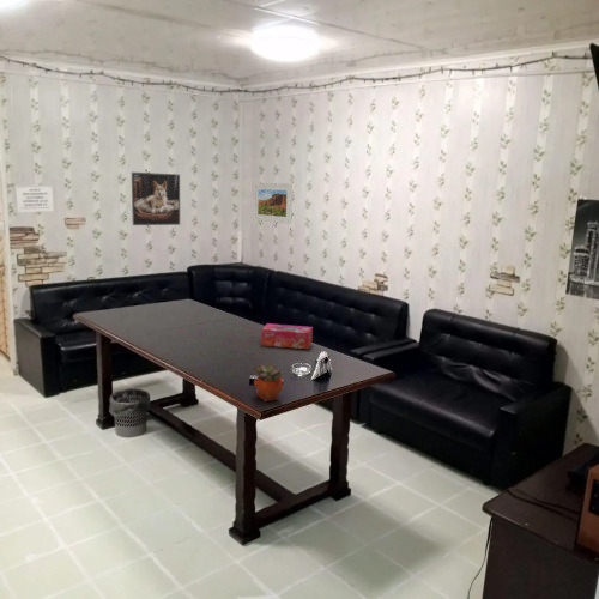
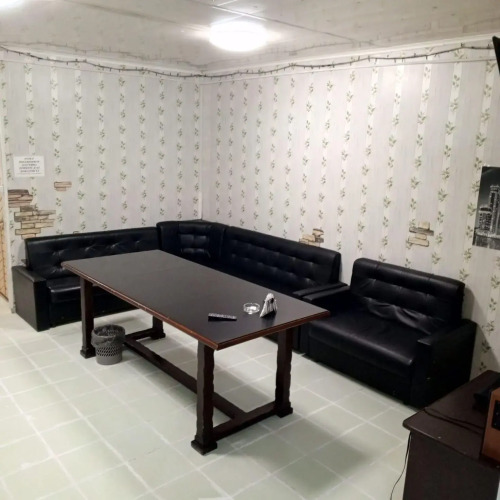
- succulent planter [253,362,285,403]
- tissue box [260,322,314,350]
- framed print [131,171,181,226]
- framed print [253,182,294,225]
